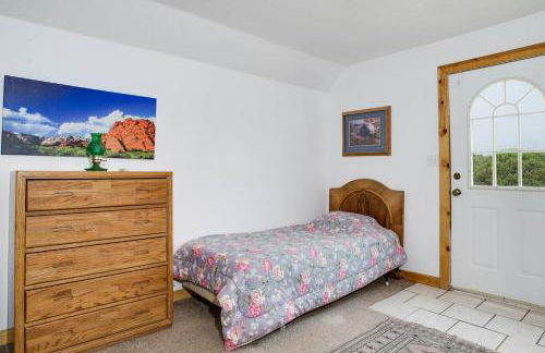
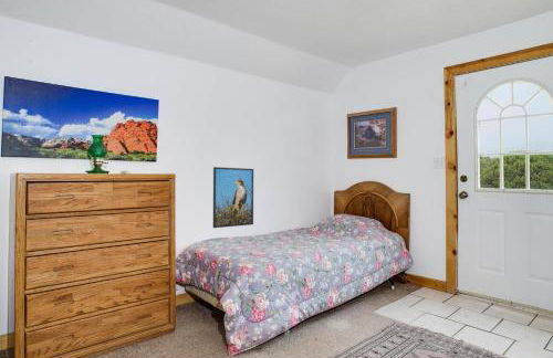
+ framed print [212,166,254,229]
